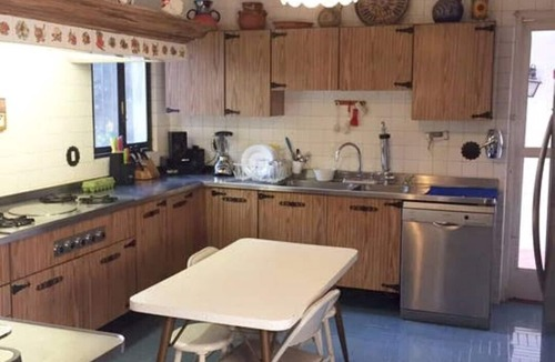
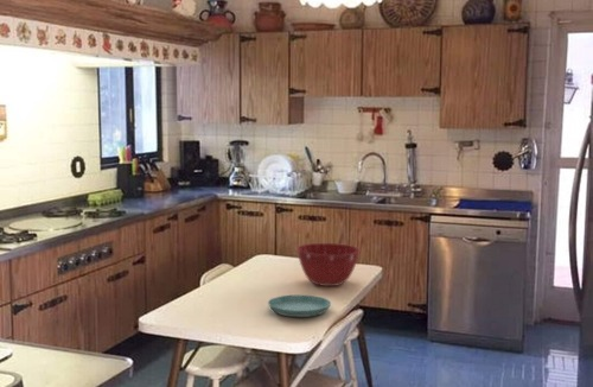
+ mixing bowl [295,242,362,287]
+ saucer [267,294,332,318]
